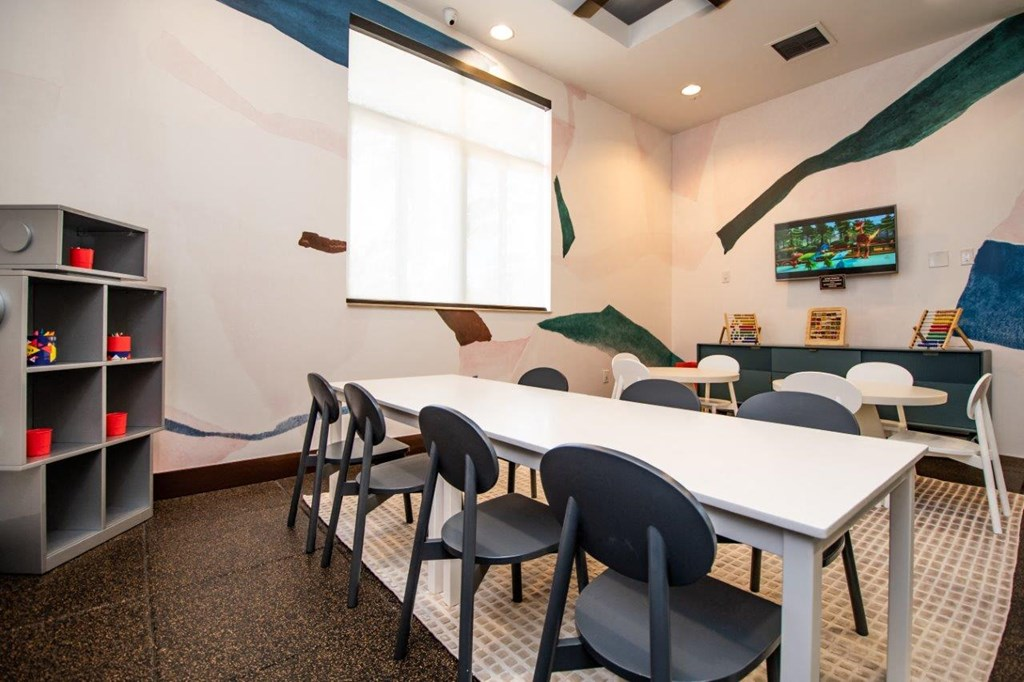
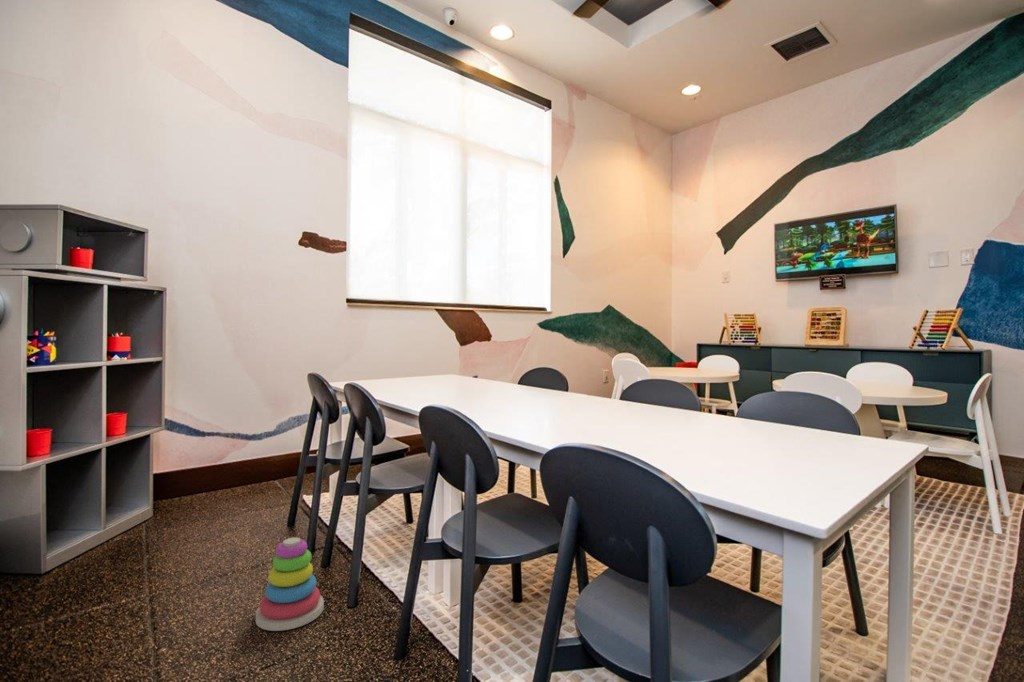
+ stacking toy [255,536,325,632]
